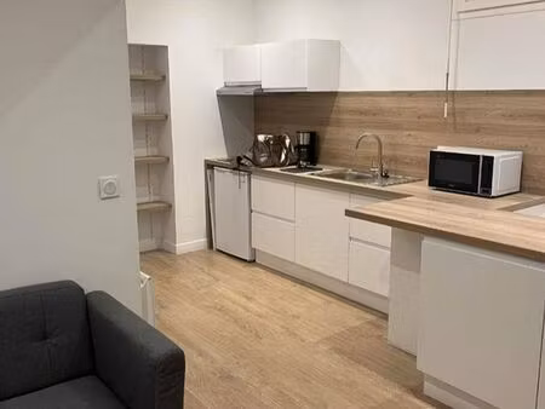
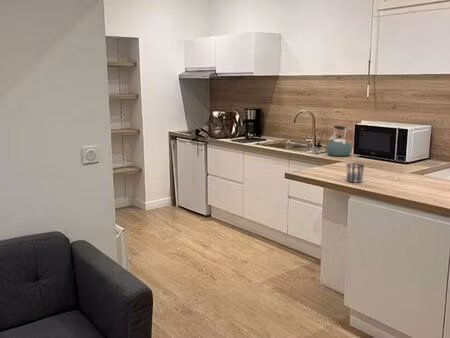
+ cup [346,163,365,184]
+ kettle [325,125,353,157]
